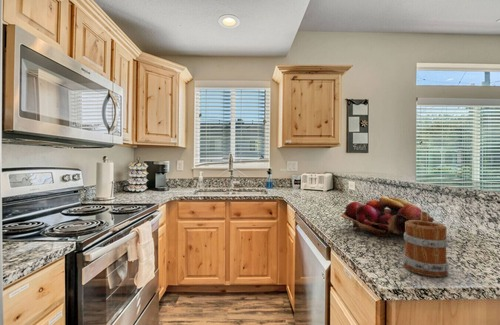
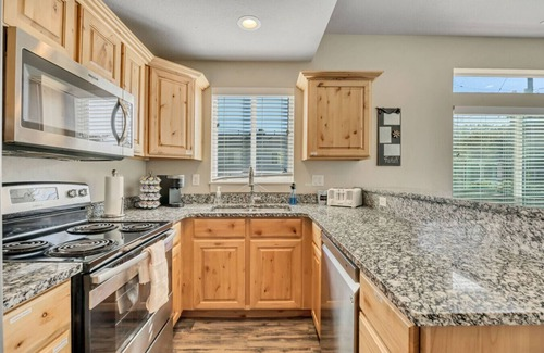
- fruit basket [341,196,435,238]
- mug [402,210,450,278]
